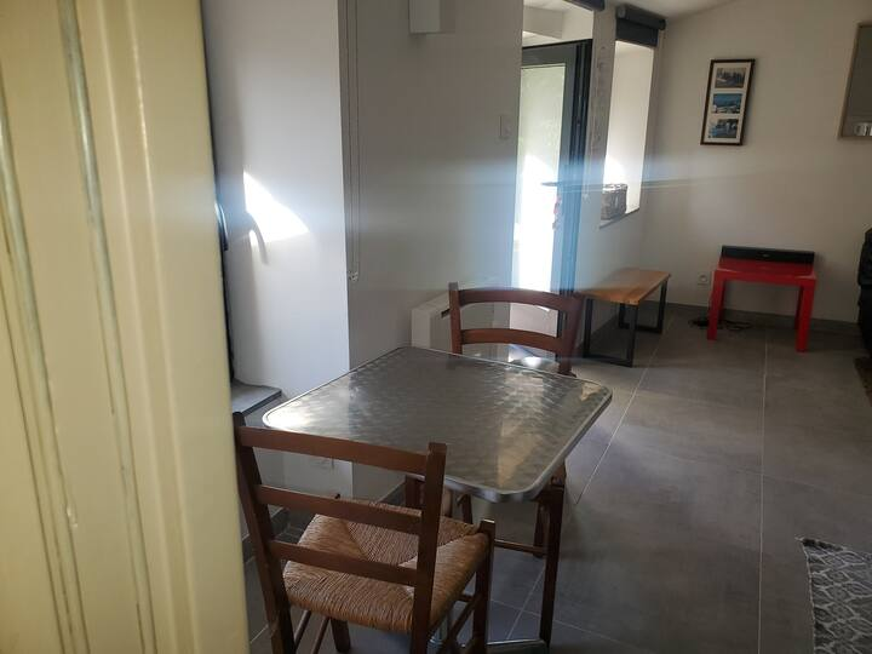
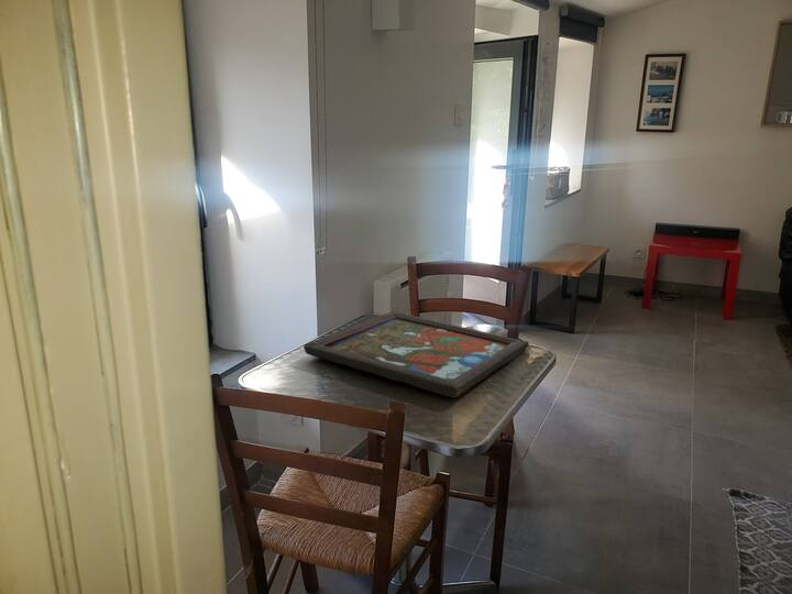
+ framed painting [302,310,530,398]
